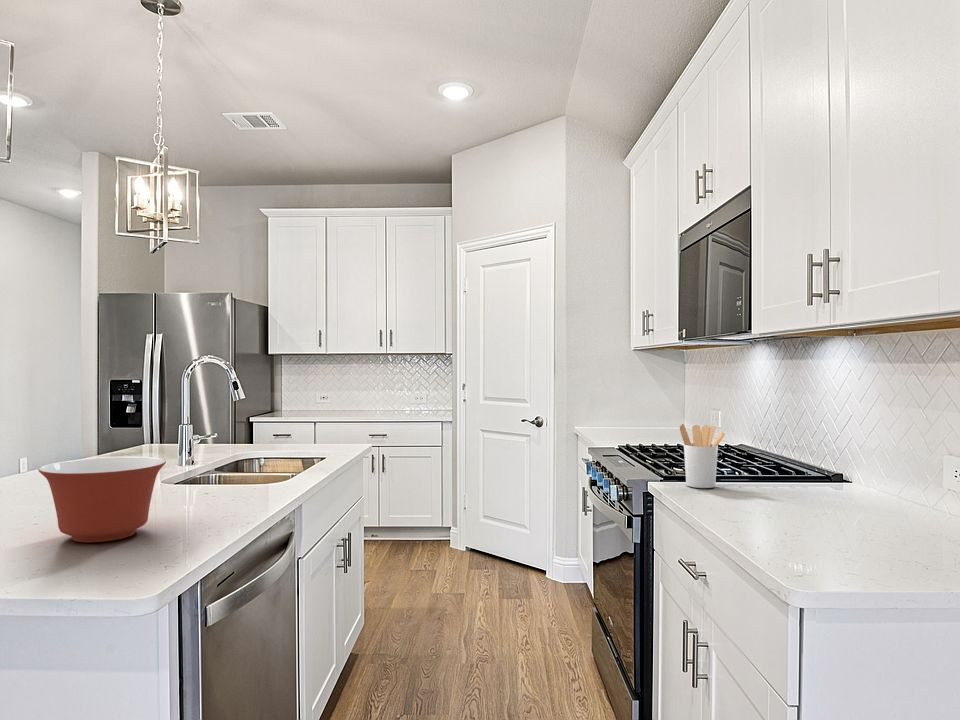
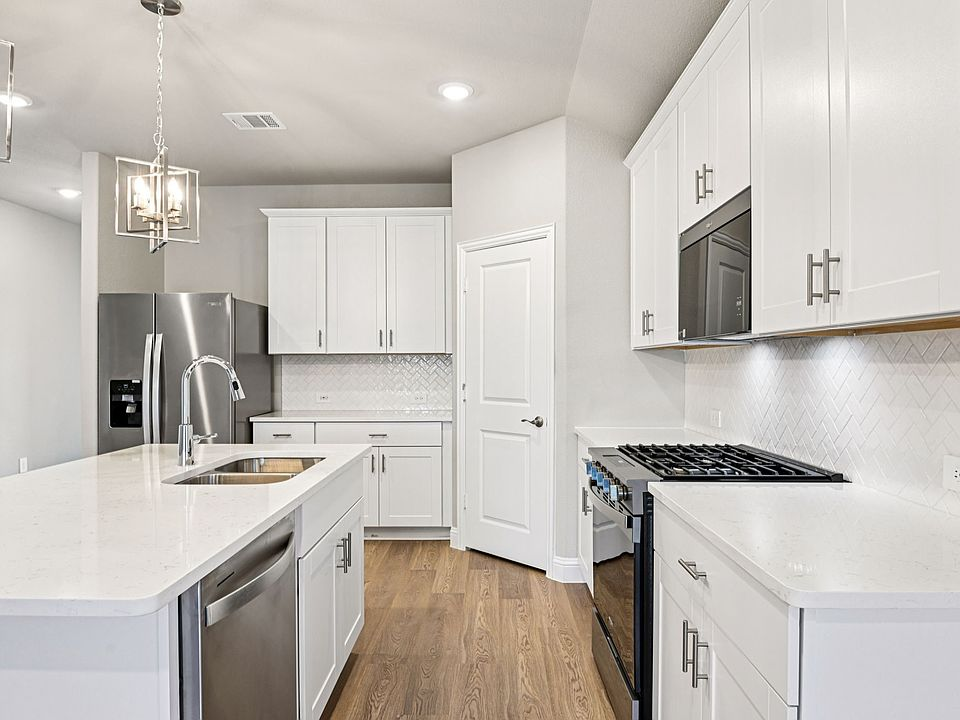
- utensil holder [679,423,726,489]
- mixing bowl [37,456,167,544]
